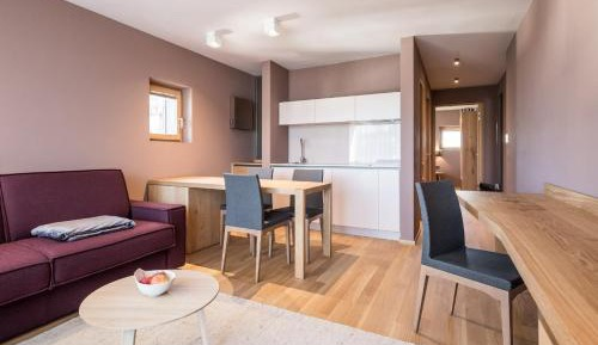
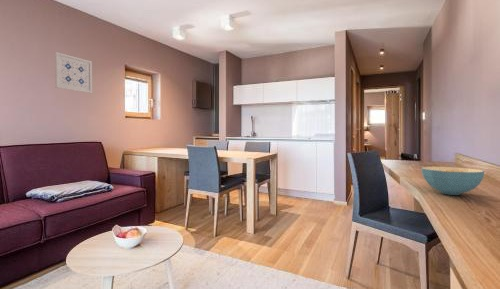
+ wall art [54,51,93,94]
+ cereal bowl [420,166,486,196]
